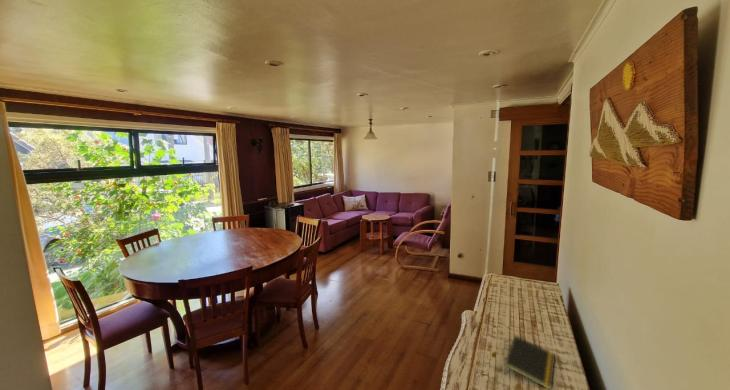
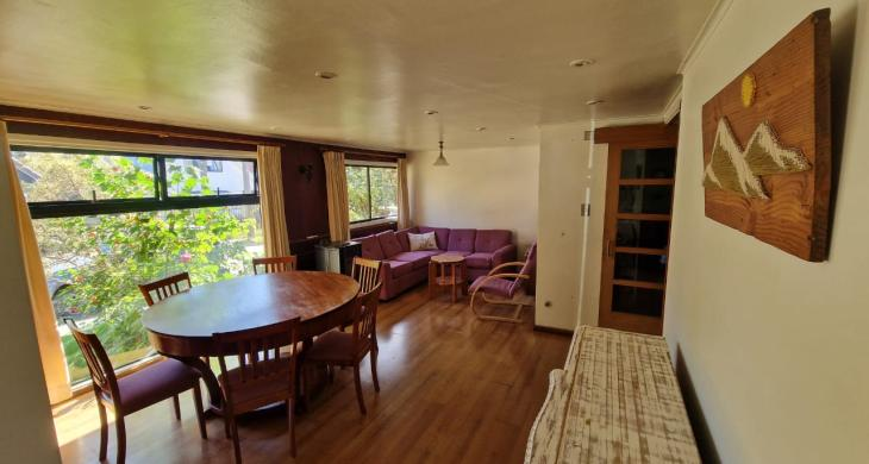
- notepad [504,334,556,390]
